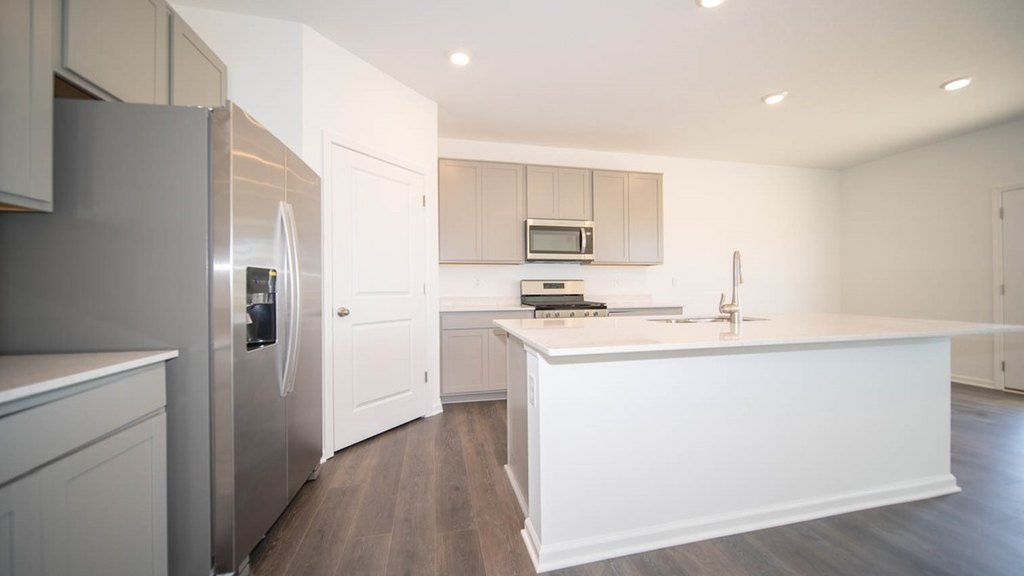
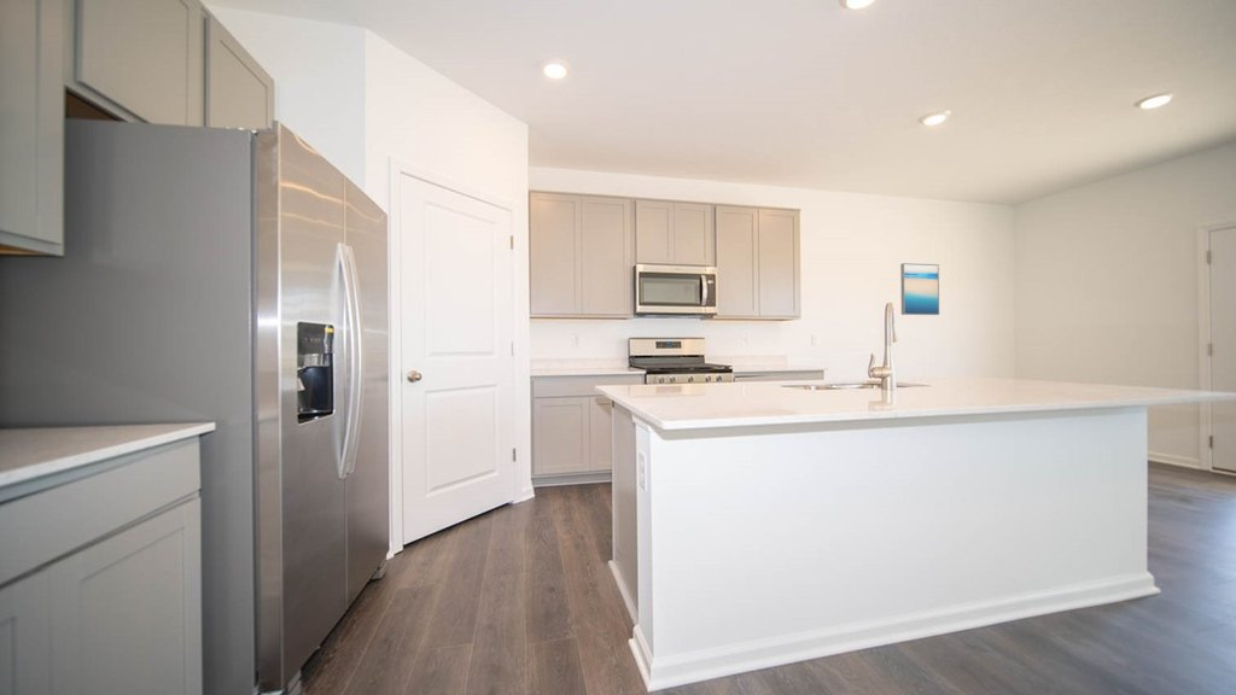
+ wall art [899,262,940,316]
